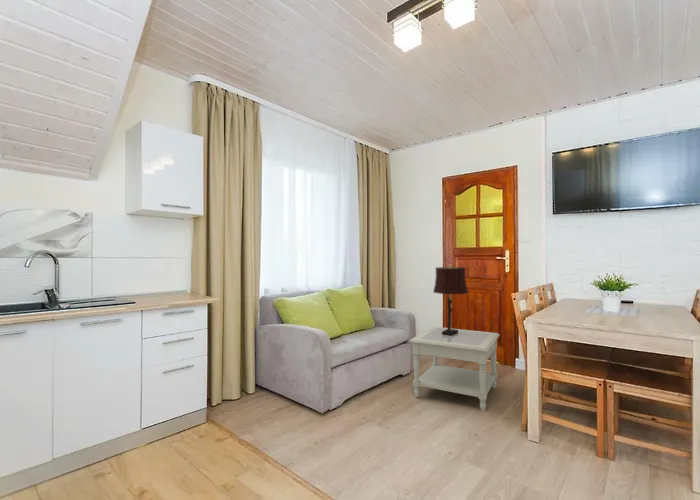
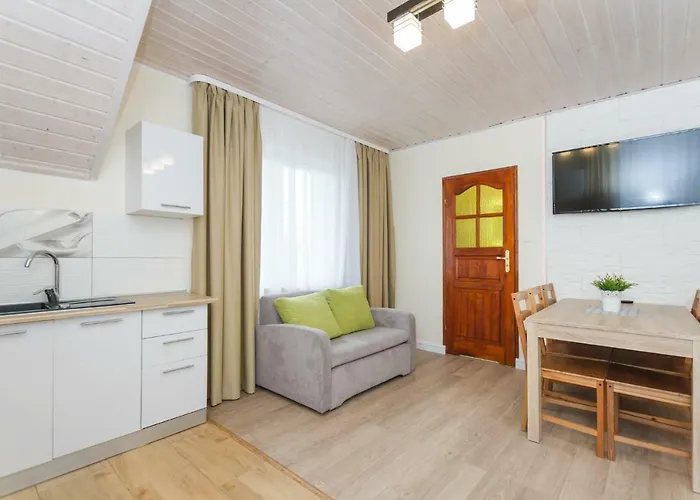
- side table [408,326,500,412]
- table lamp [432,263,469,336]
